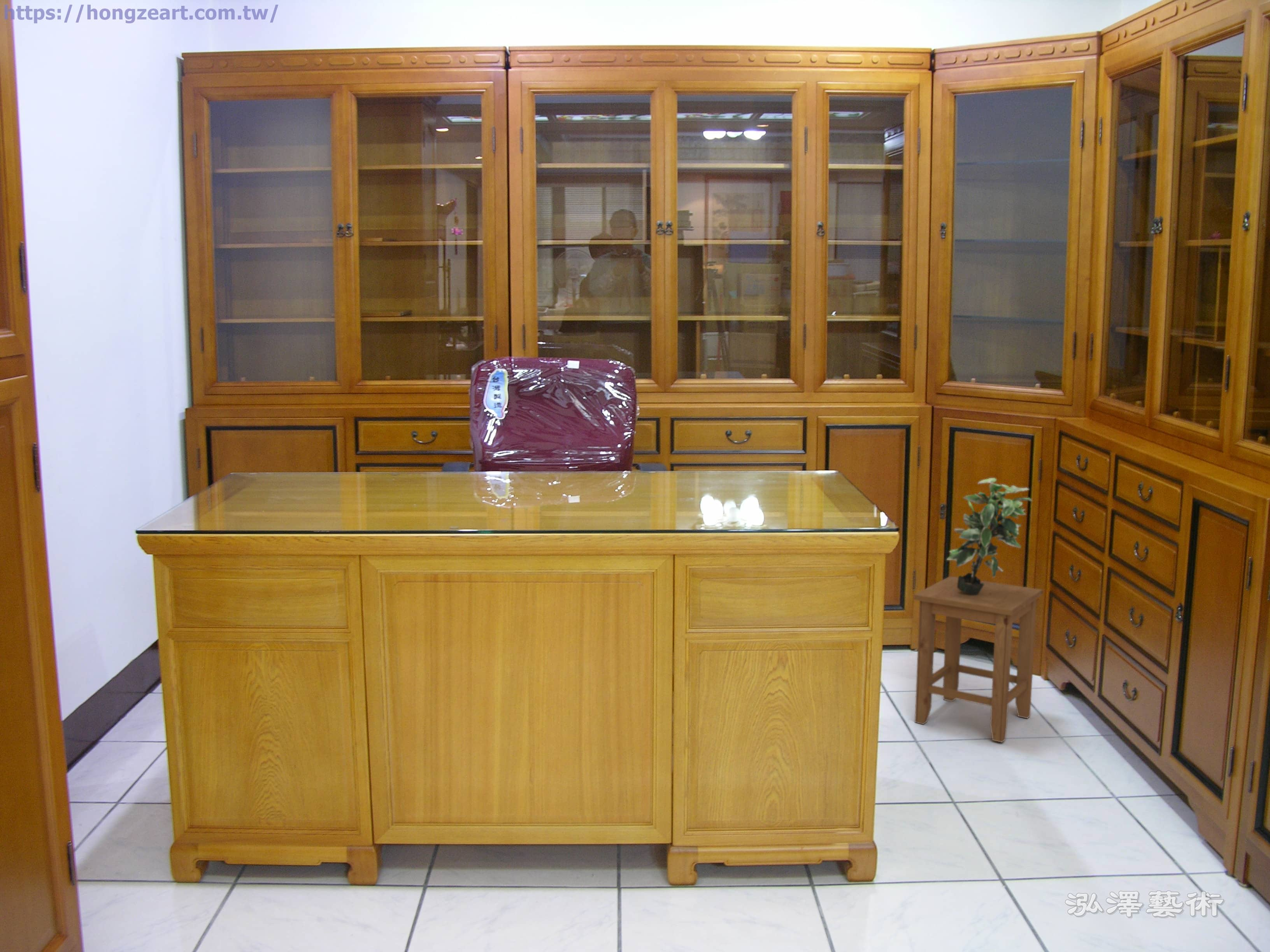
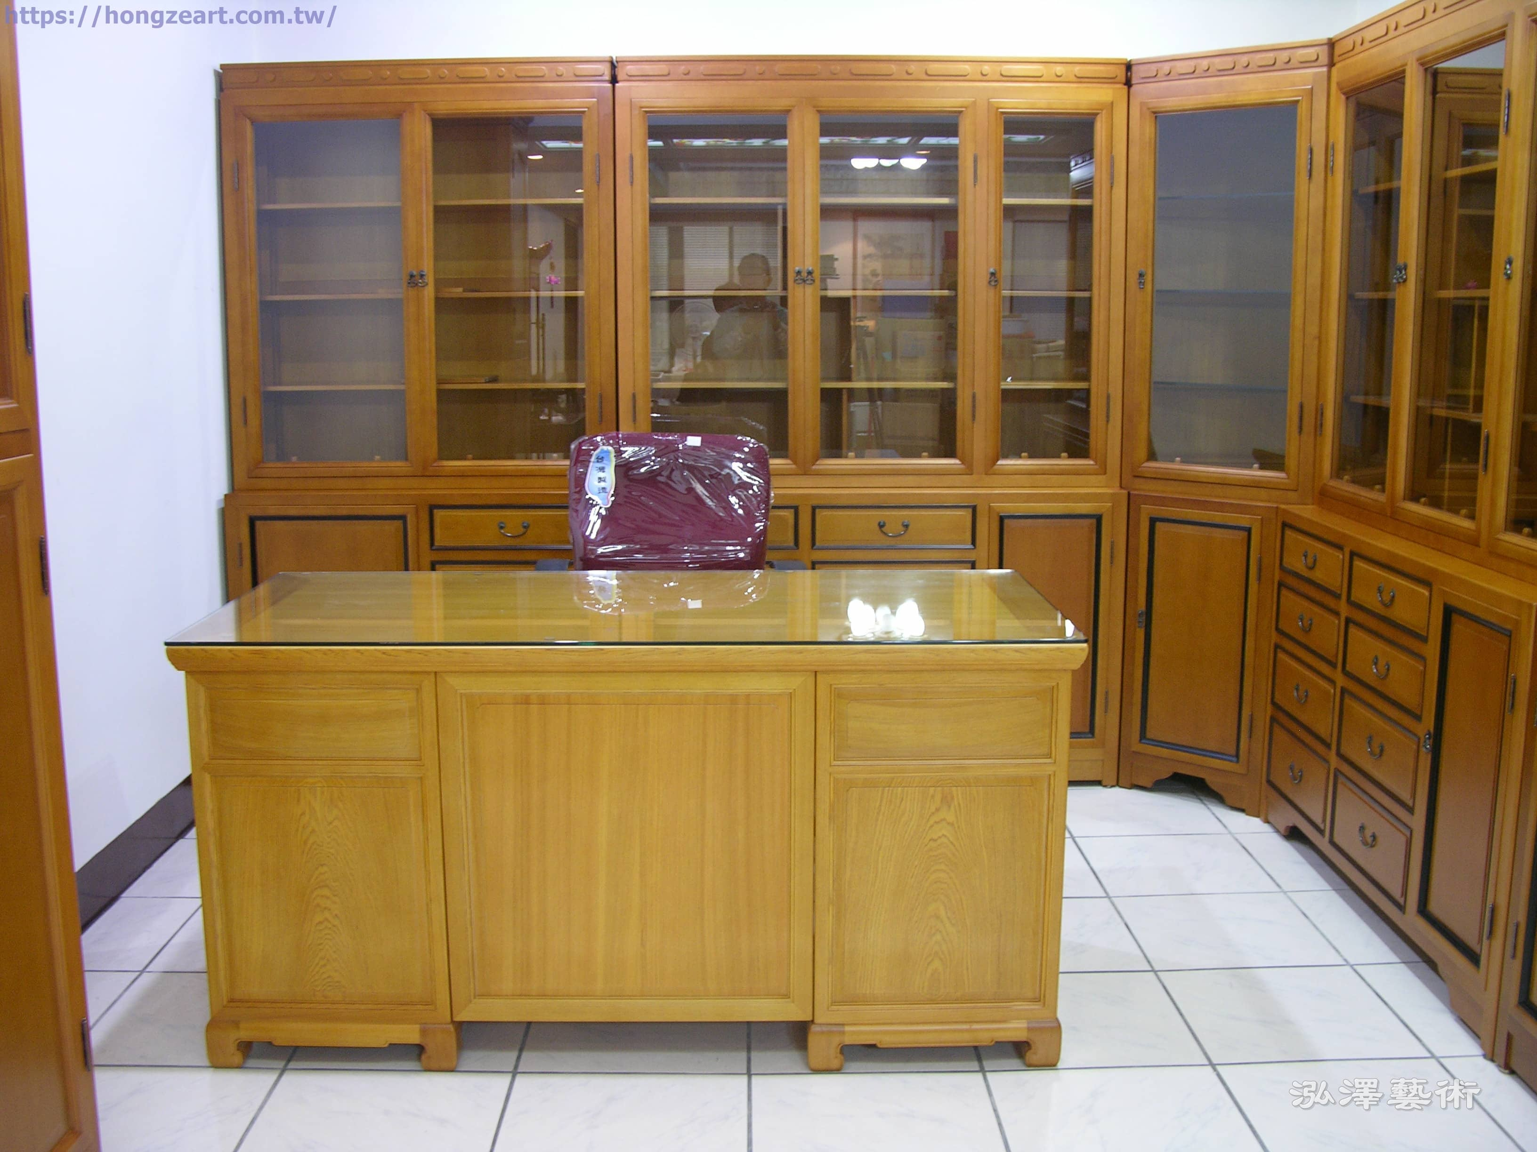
- potted plant [946,478,1033,595]
- stool [913,576,1044,743]
